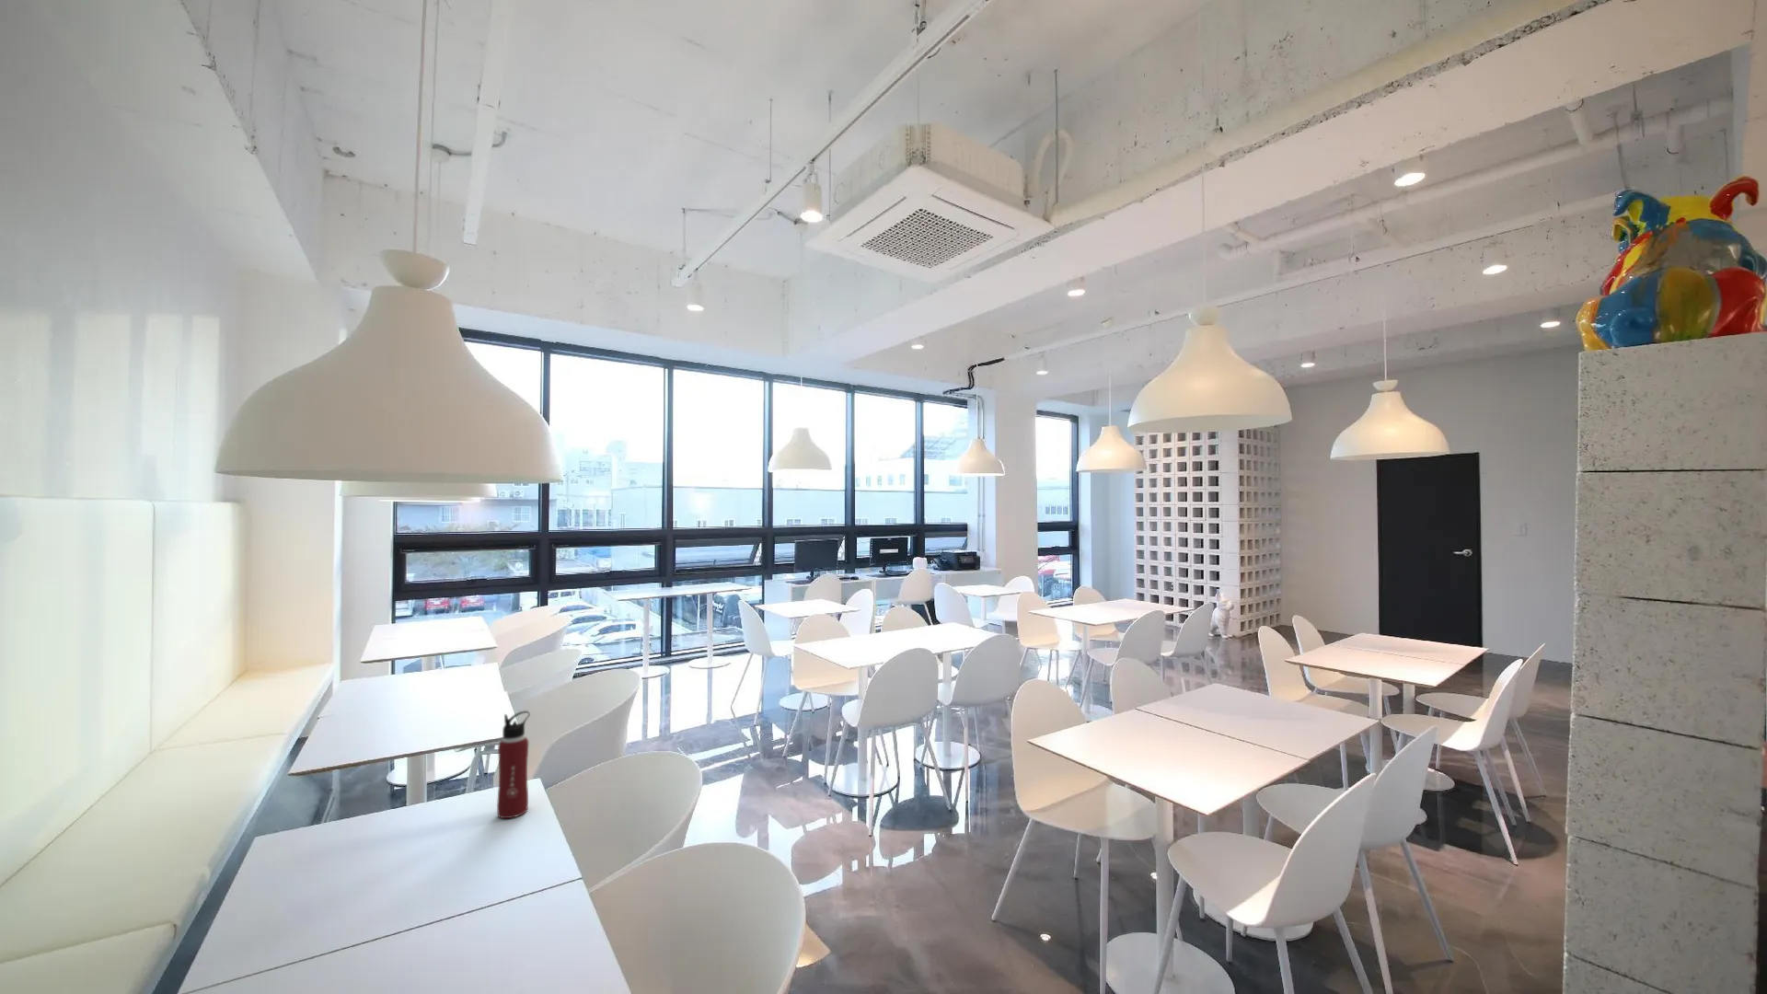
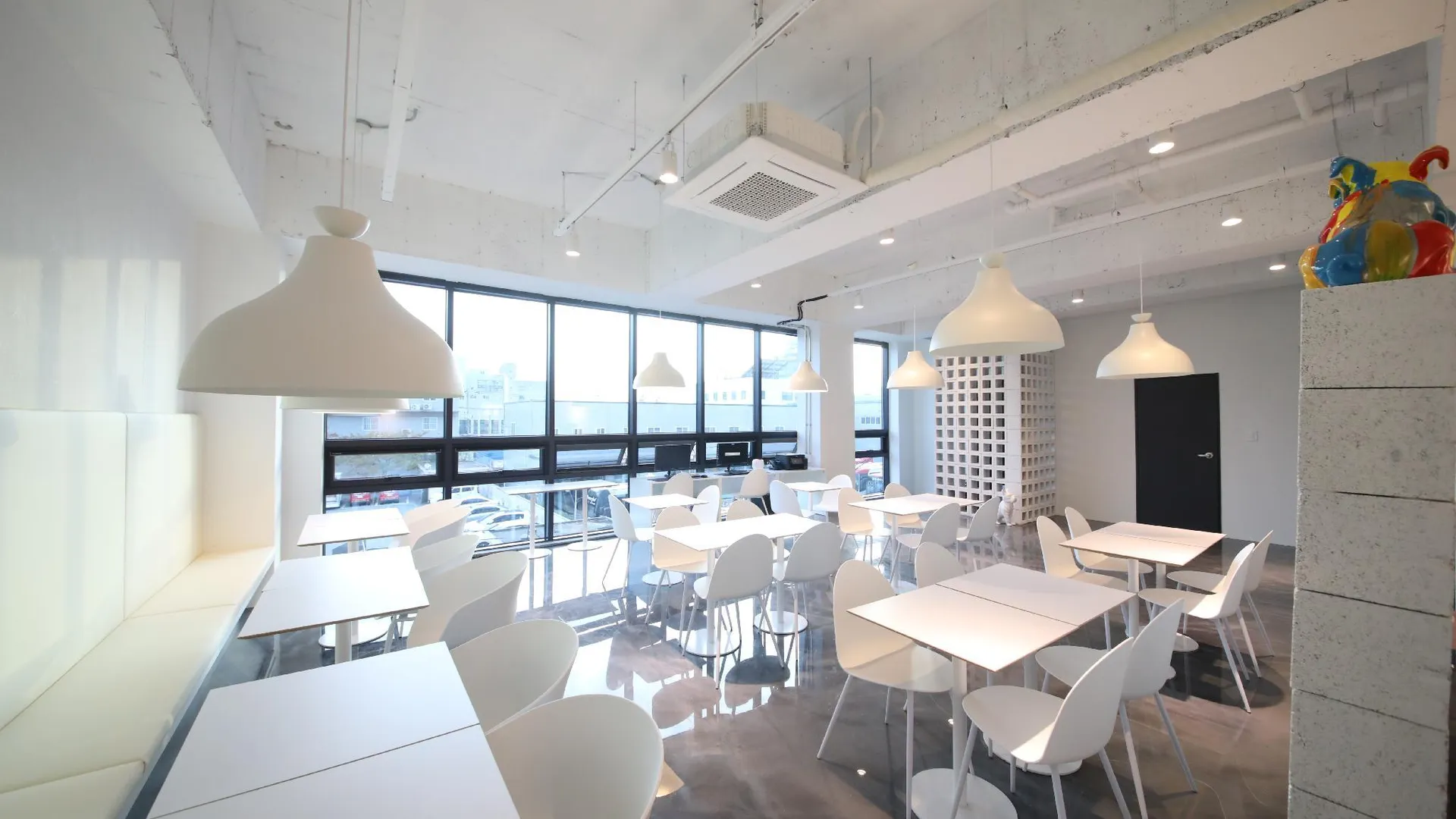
- water bottle [496,710,532,819]
